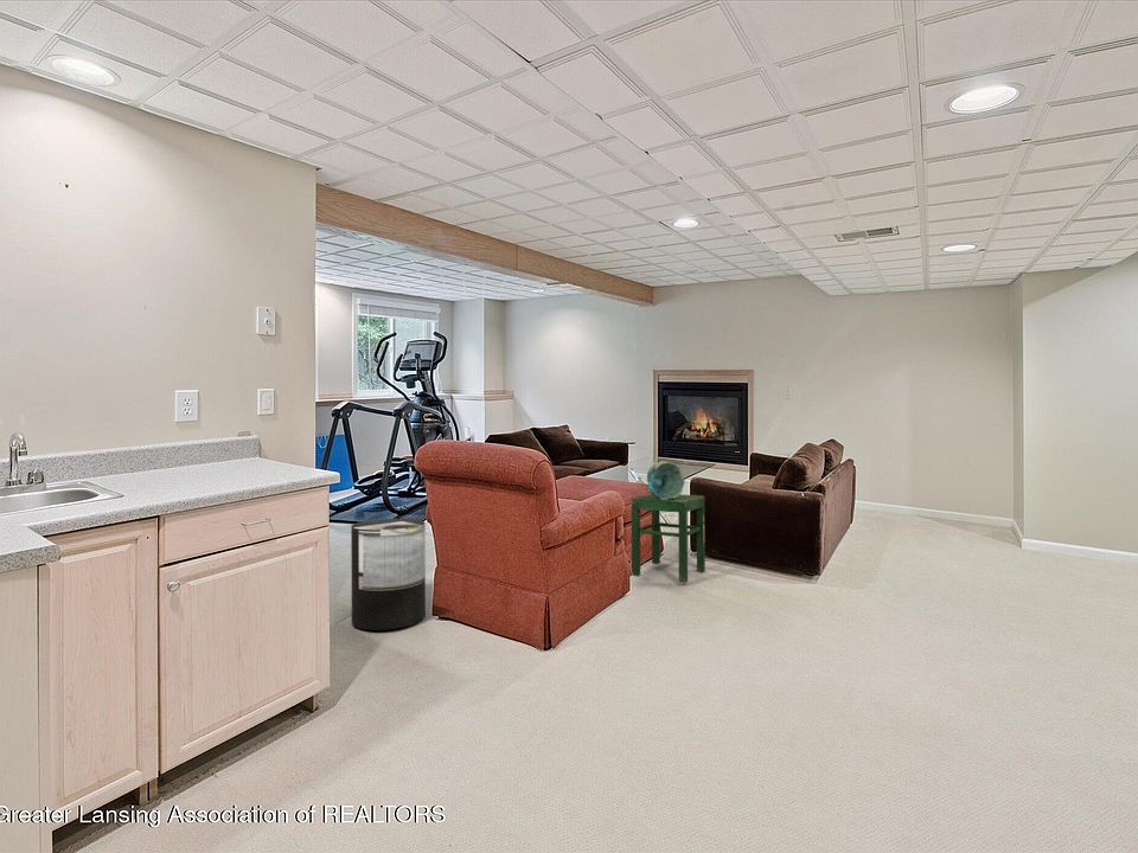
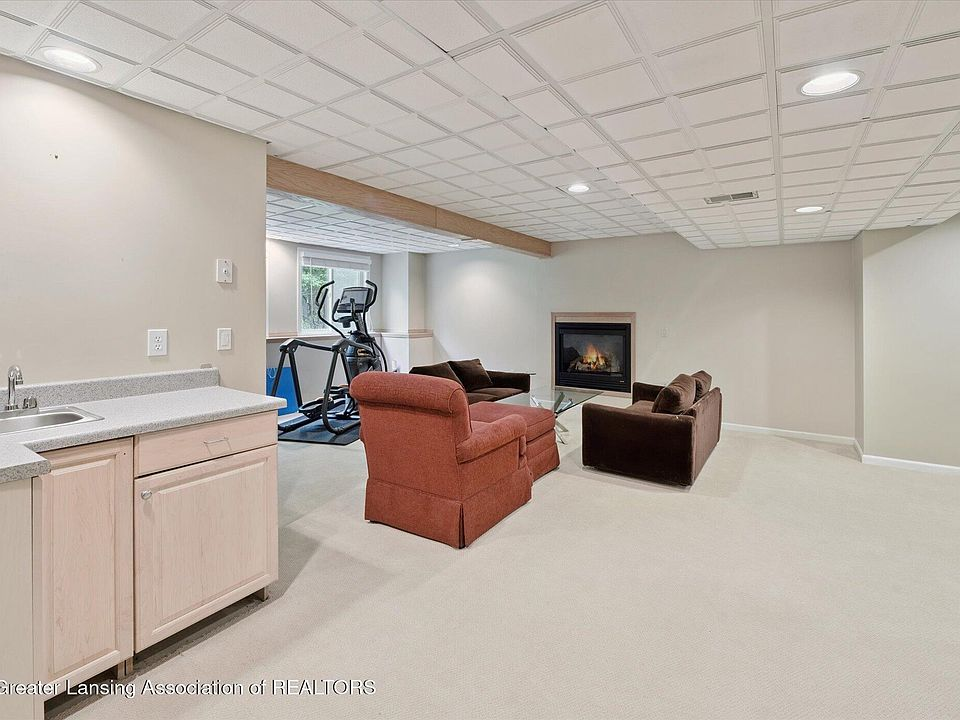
- trash can [350,518,427,631]
- stool [631,493,707,584]
- decorative bowl [646,460,686,500]
